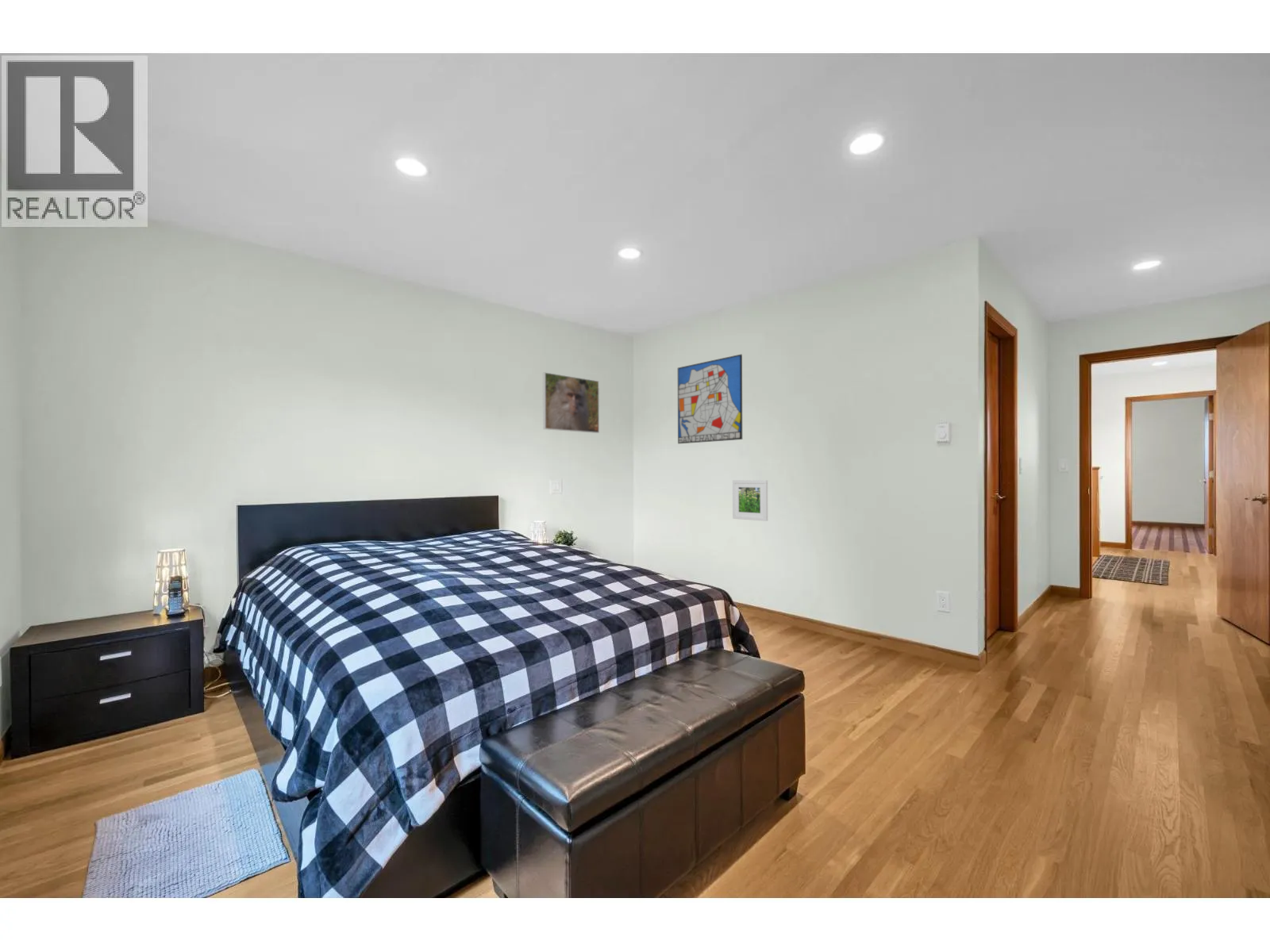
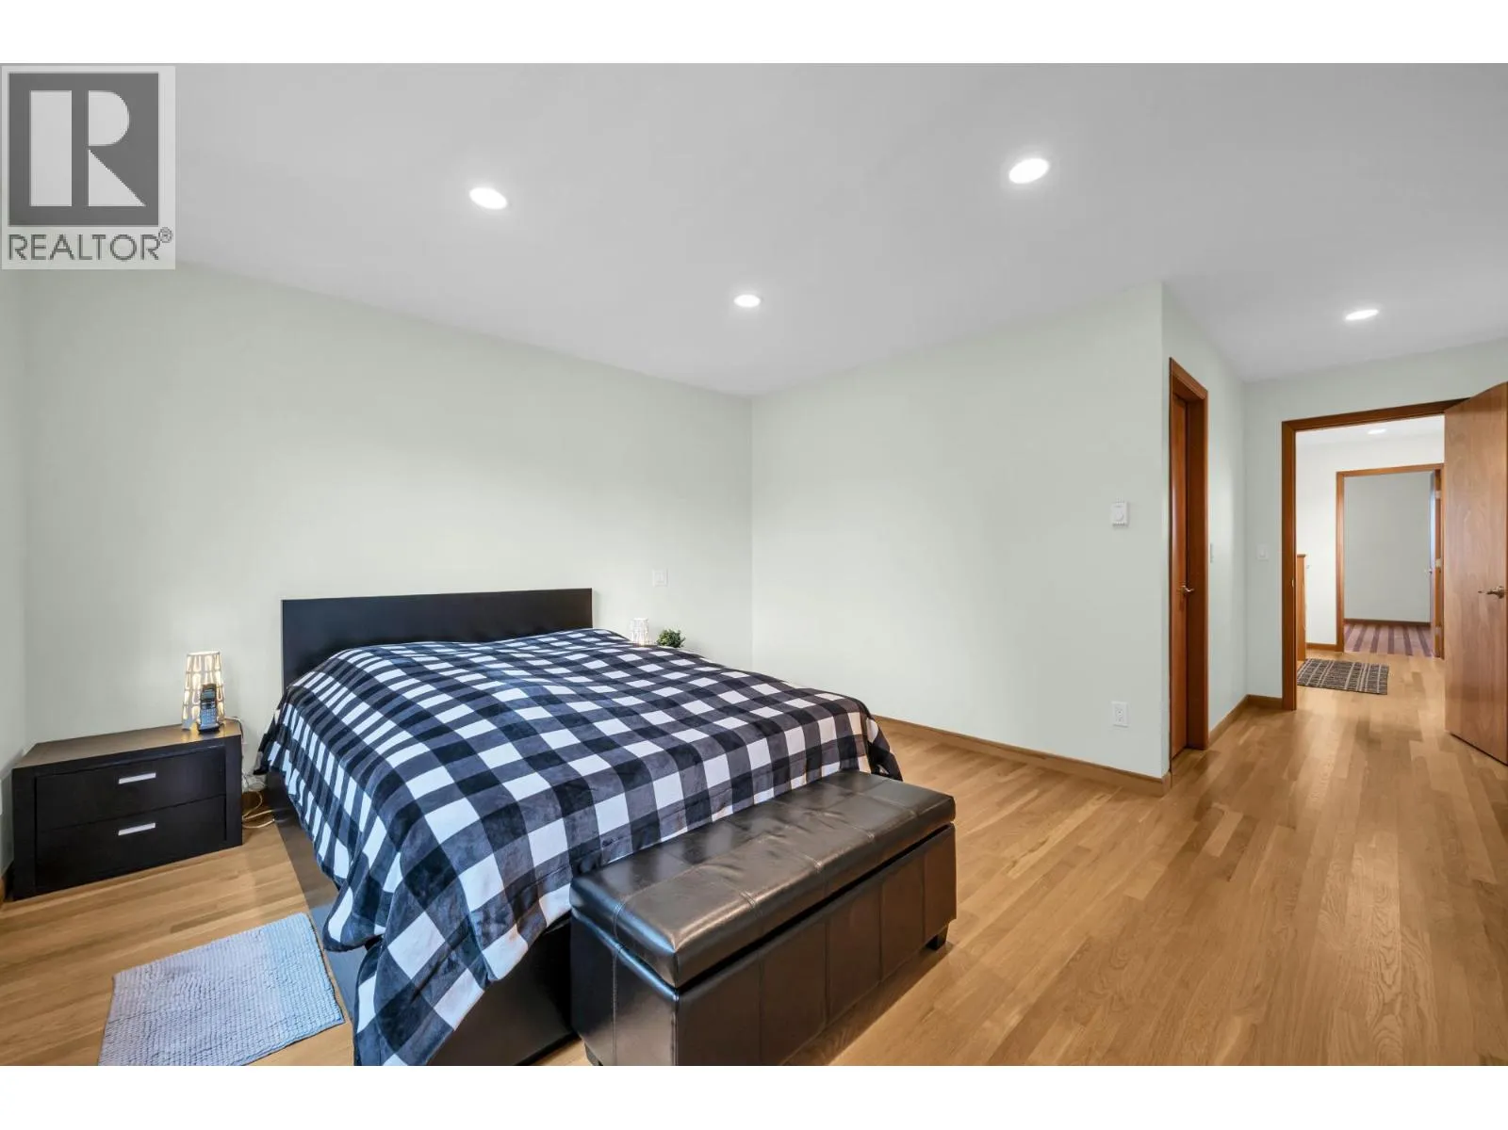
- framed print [732,479,768,522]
- wall art [677,354,743,444]
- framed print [542,371,600,434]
